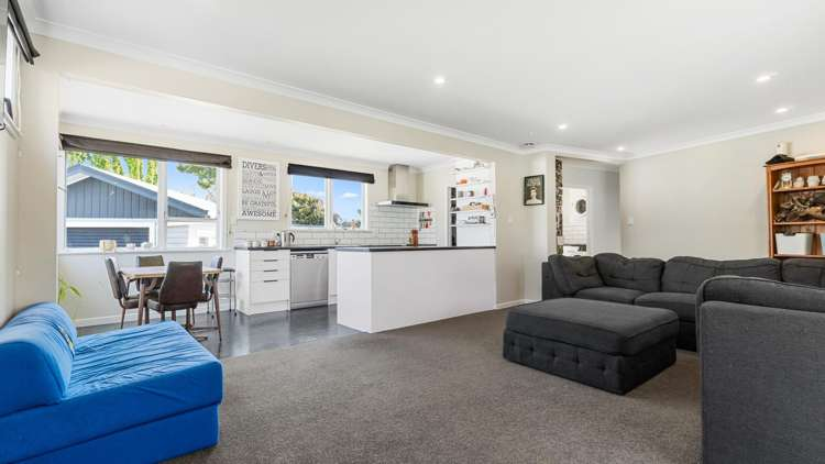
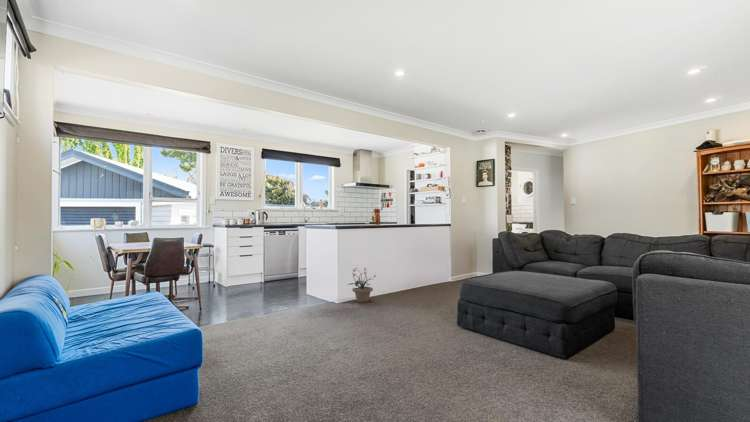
+ potted plant [347,267,377,303]
